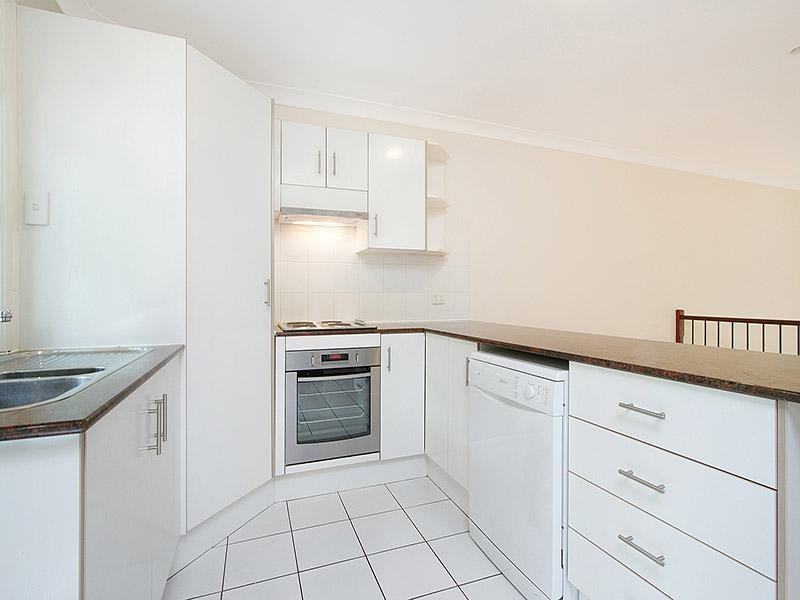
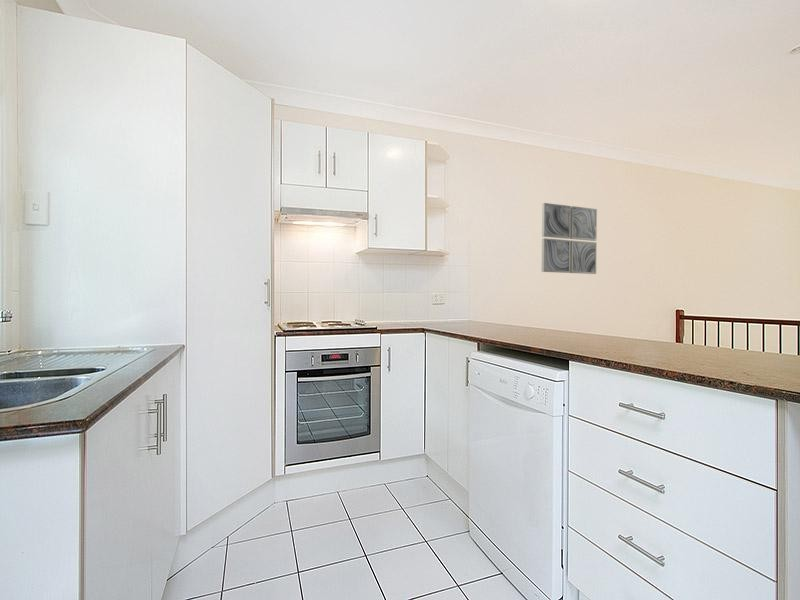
+ wall art [541,202,598,275]
